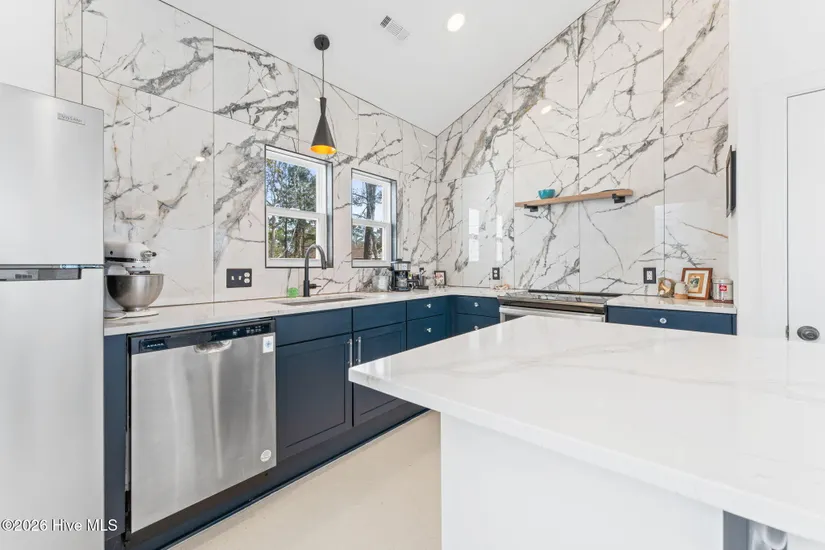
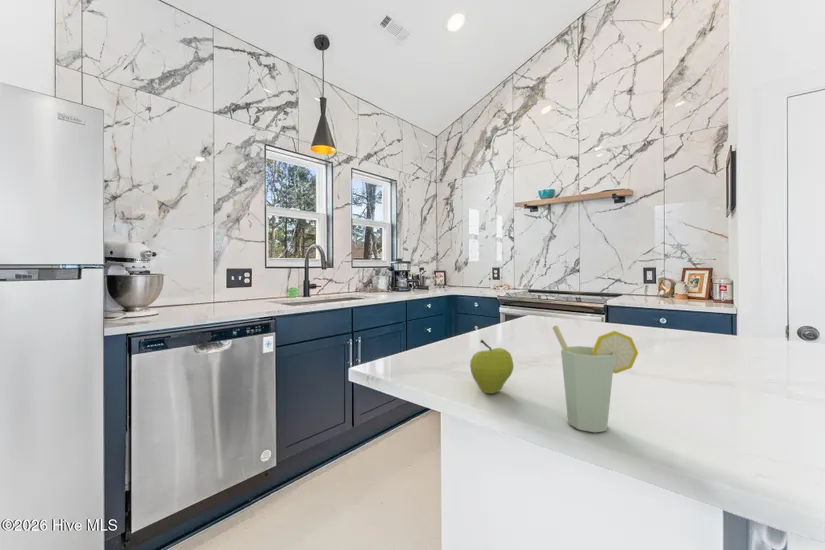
+ fruit [469,339,515,394]
+ cup [551,325,639,433]
